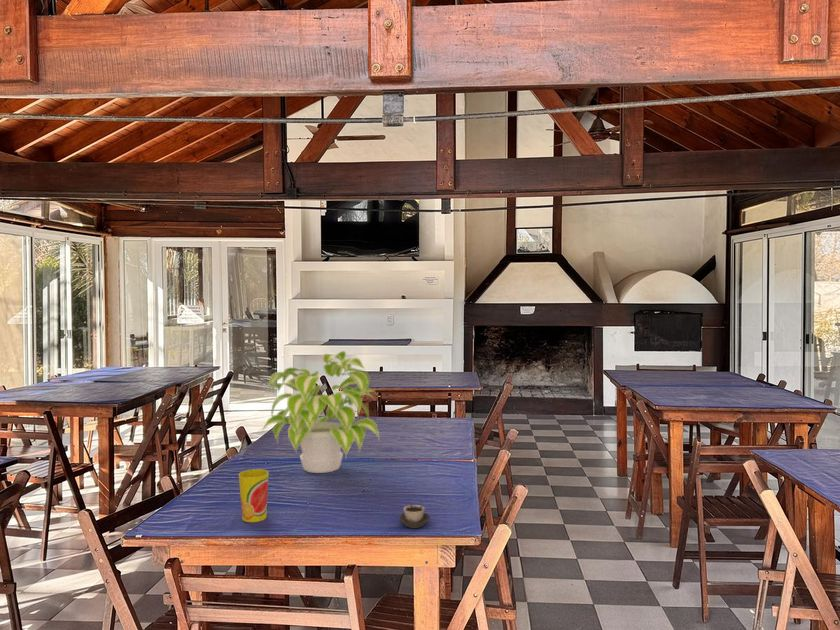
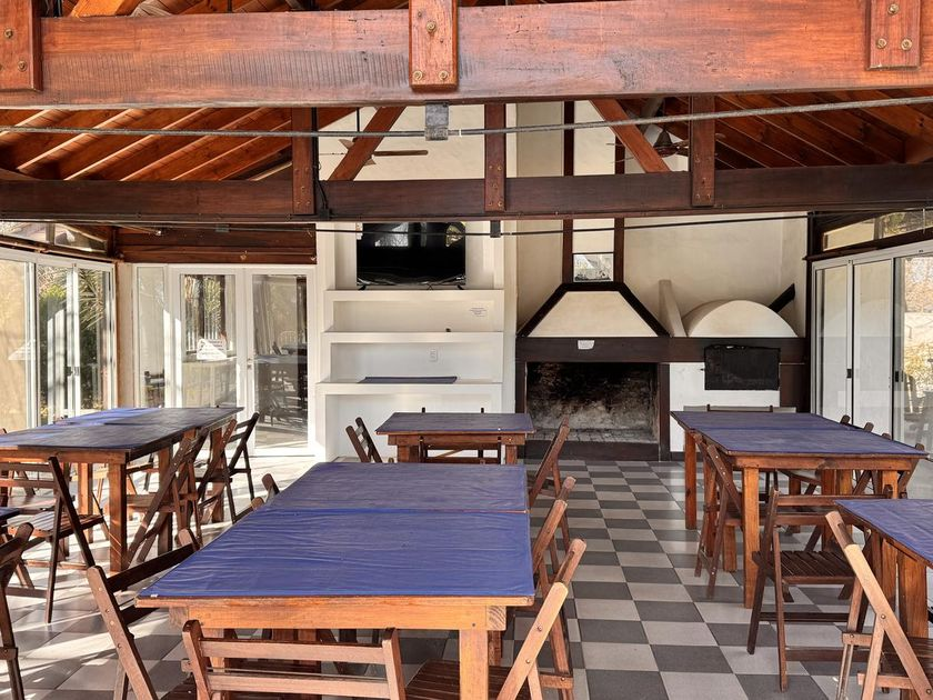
- plant [260,350,381,474]
- cup [398,504,431,529]
- cup [238,468,270,523]
